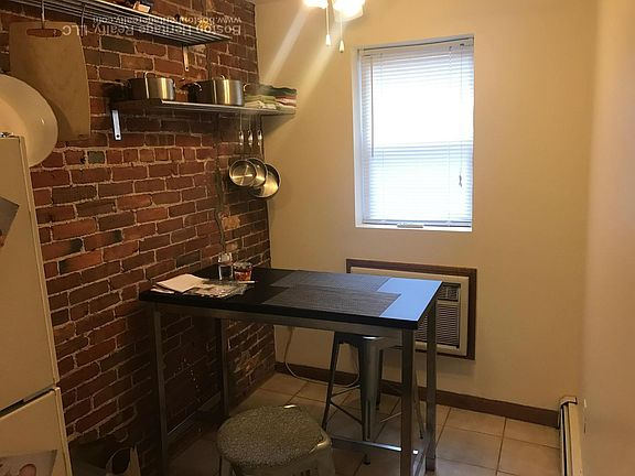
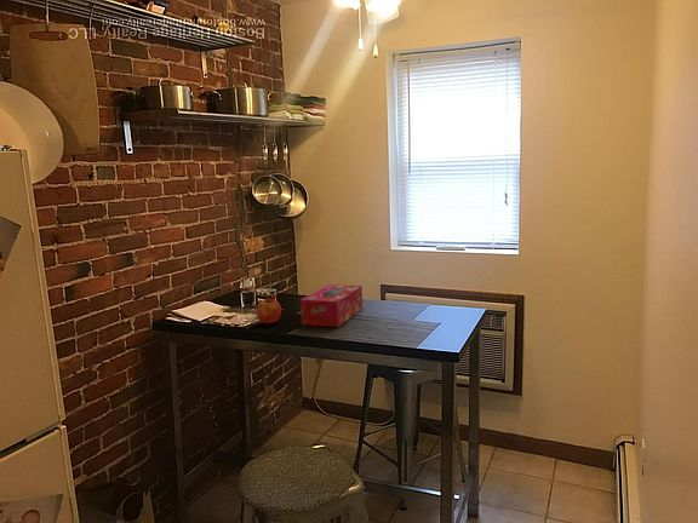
+ fruit [254,297,282,324]
+ tissue box [299,283,364,328]
